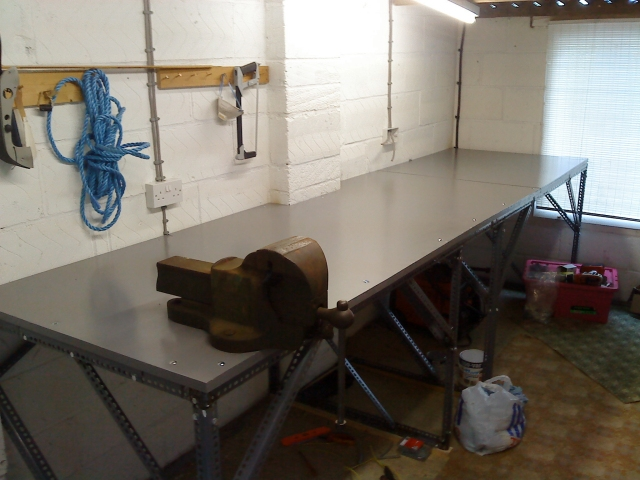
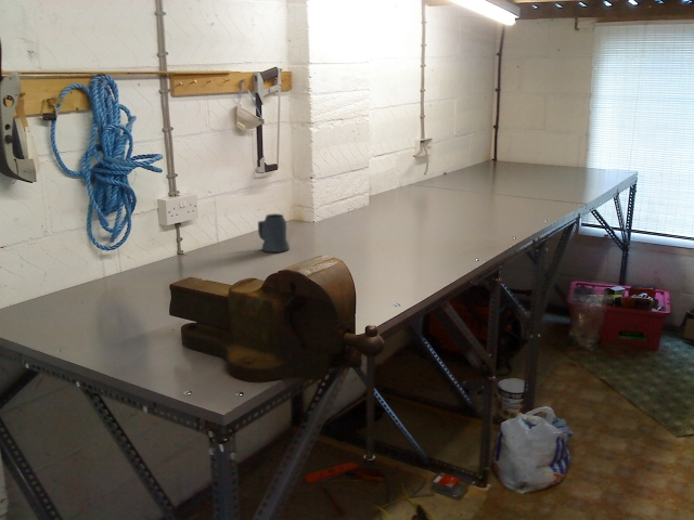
+ mug [257,212,291,253]
